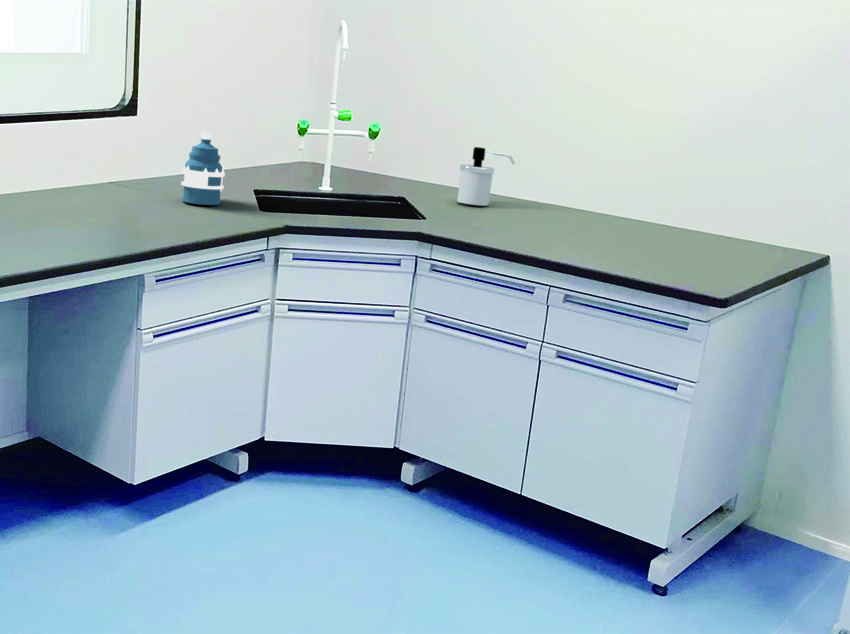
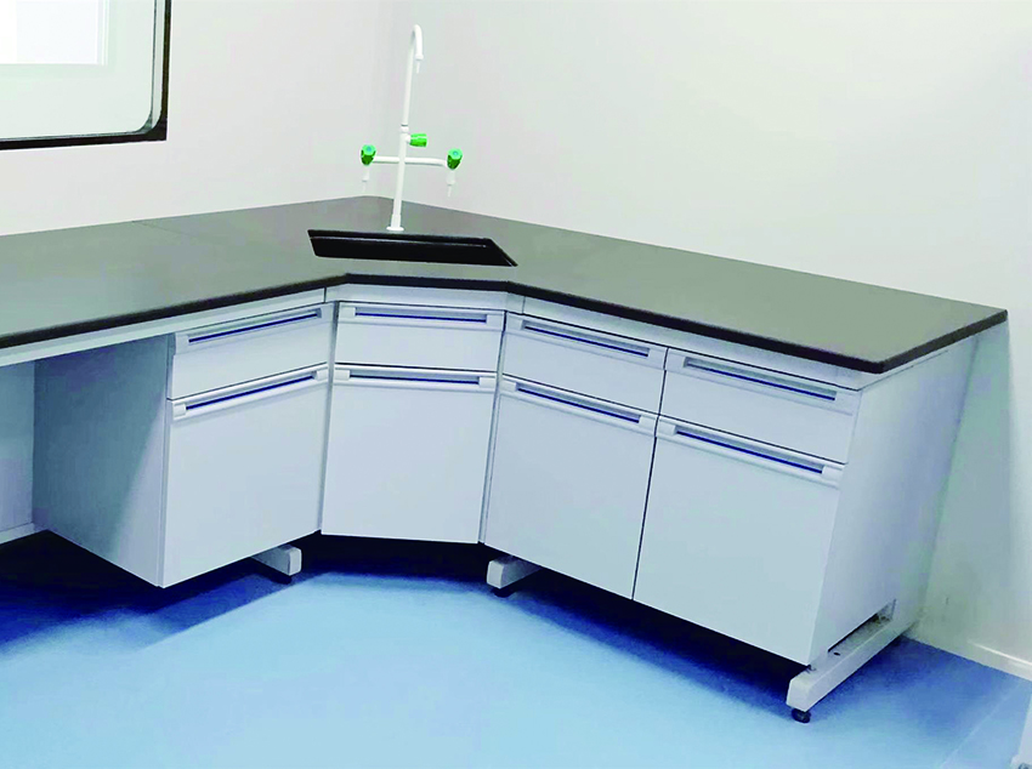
- water bottle [180,132,226,206]
- soap dispenser [456,146,516,207]
